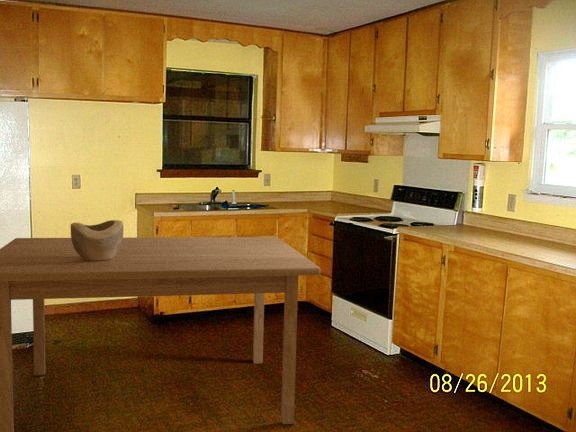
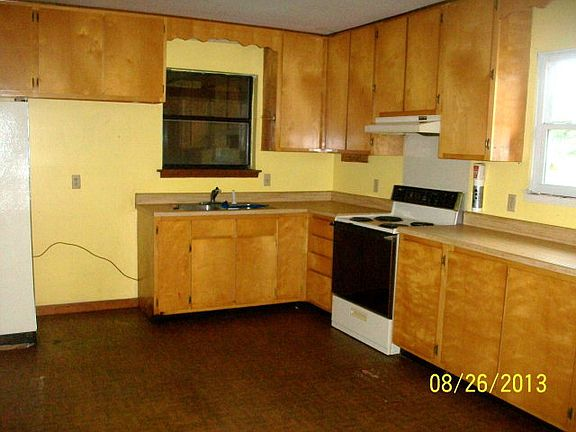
- table [0,236,321,432]
- decorative bowl [70,219,124,261]
